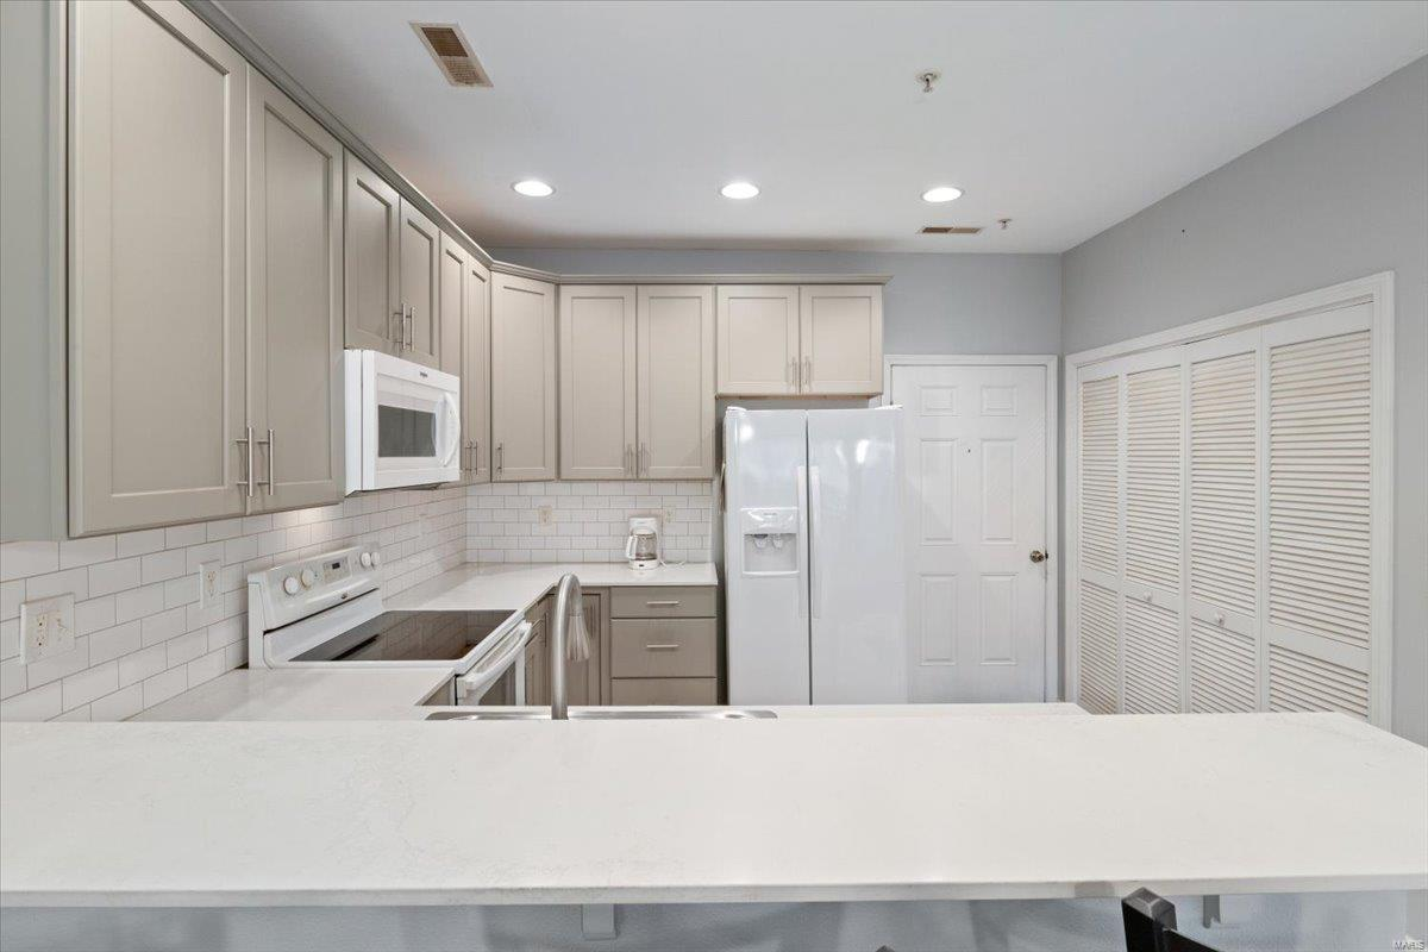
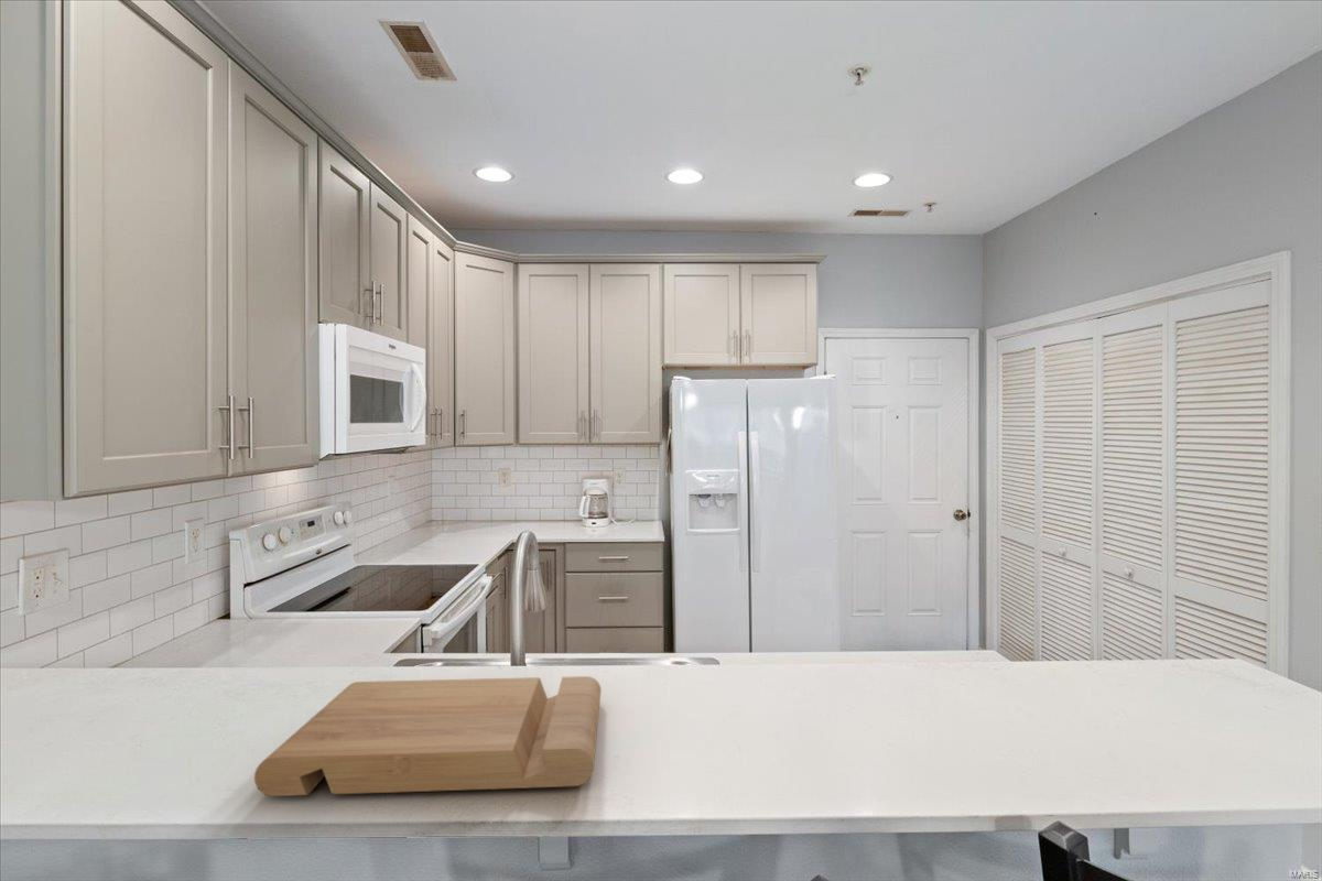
+ cutting board [253,675,603,797]
